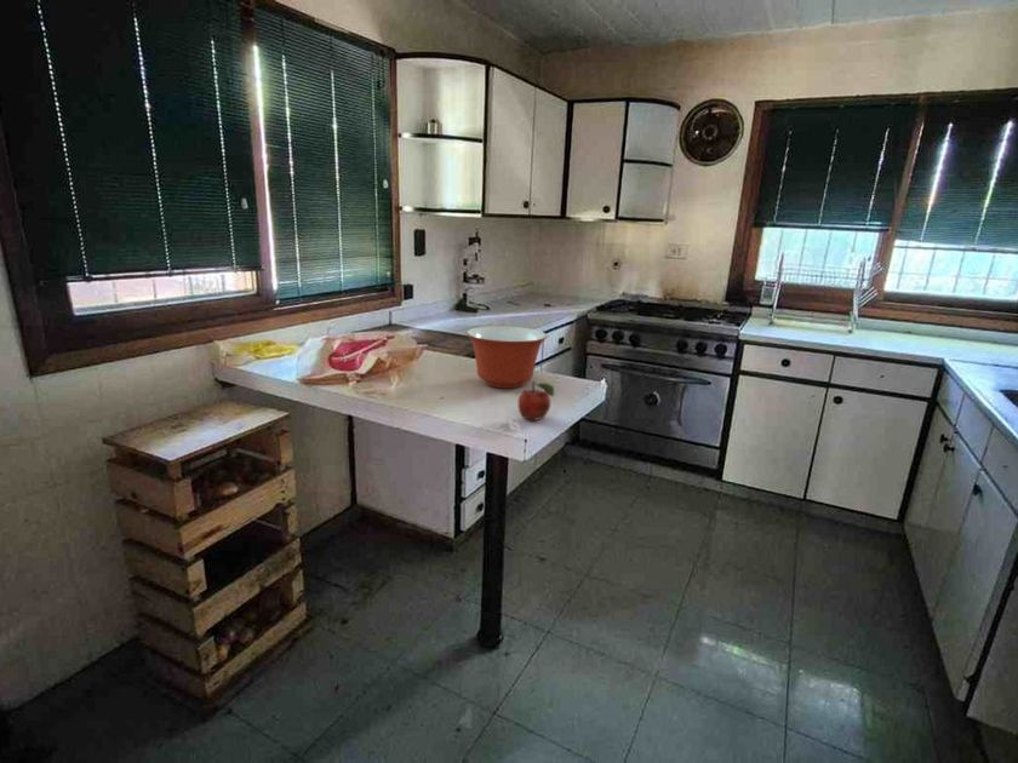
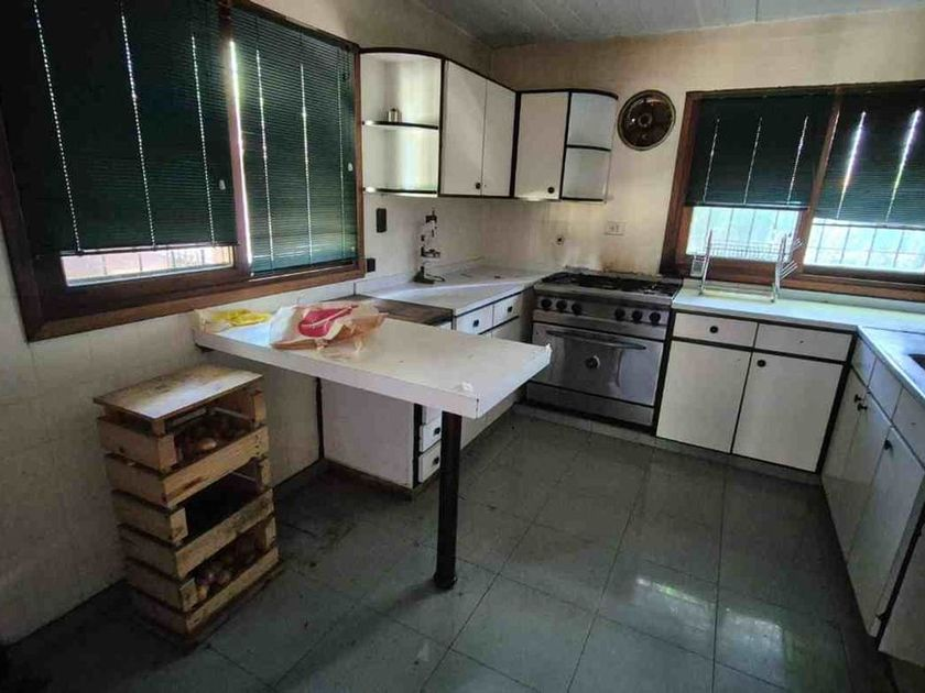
- mixing bowl [465,325,548,389]
- fruit [517,380,556,421]
